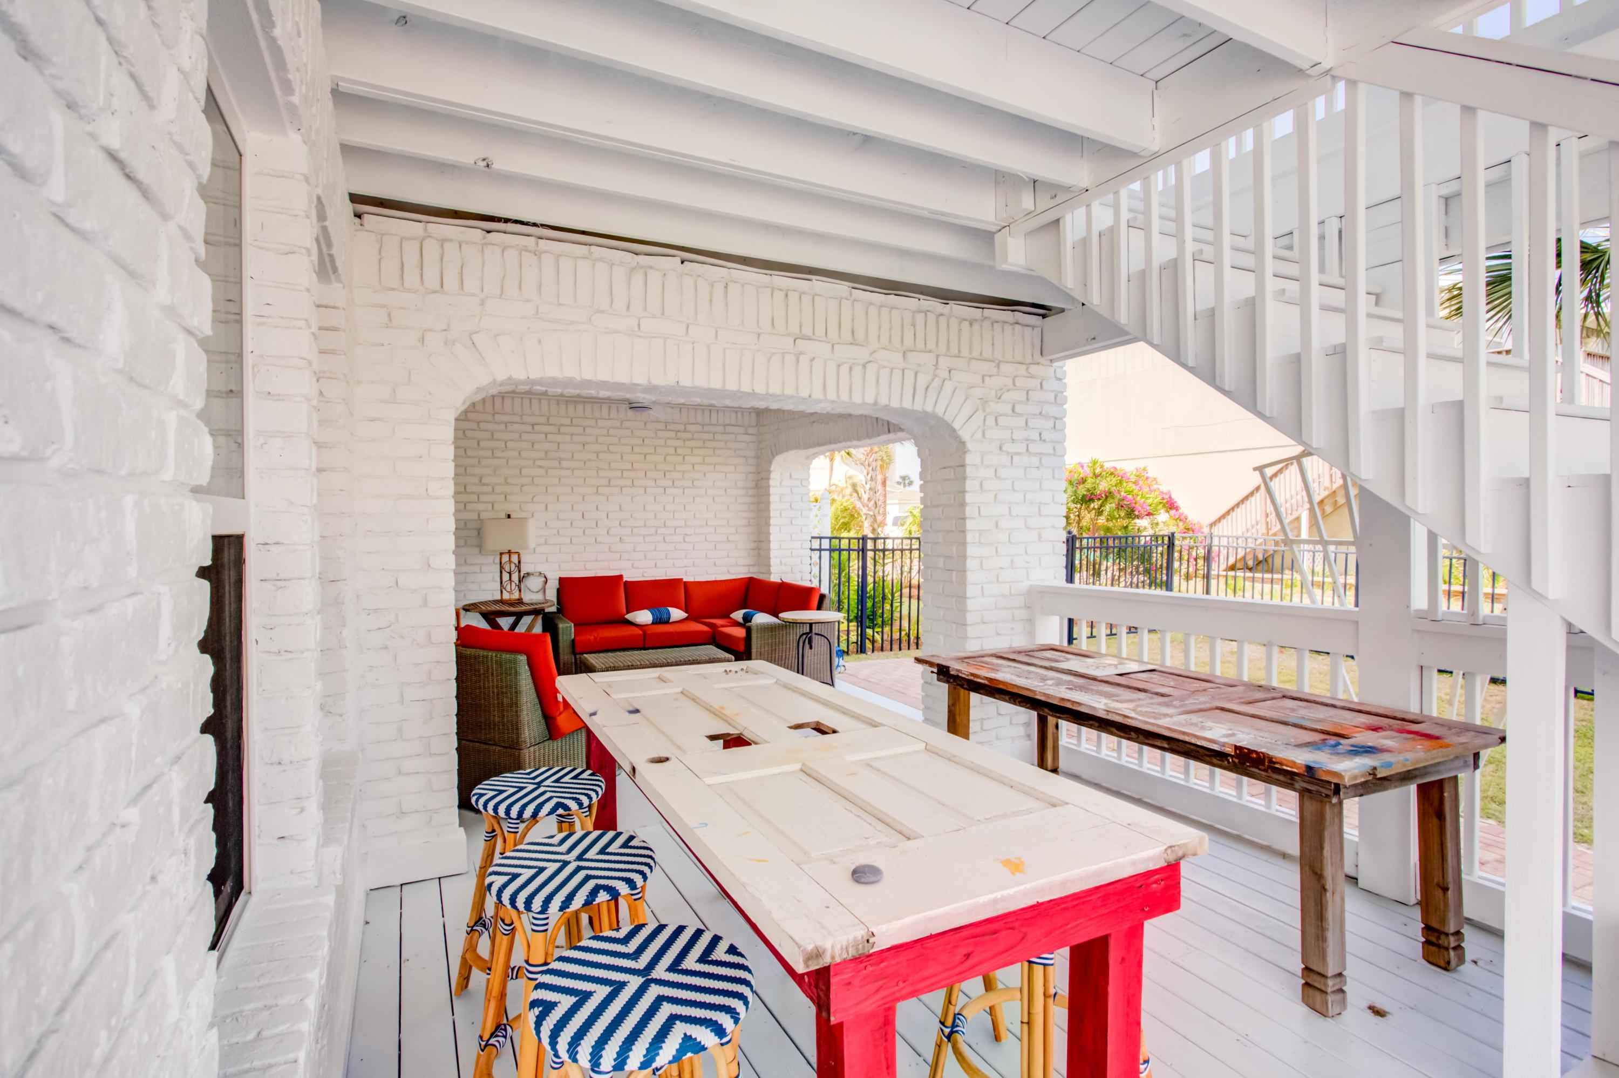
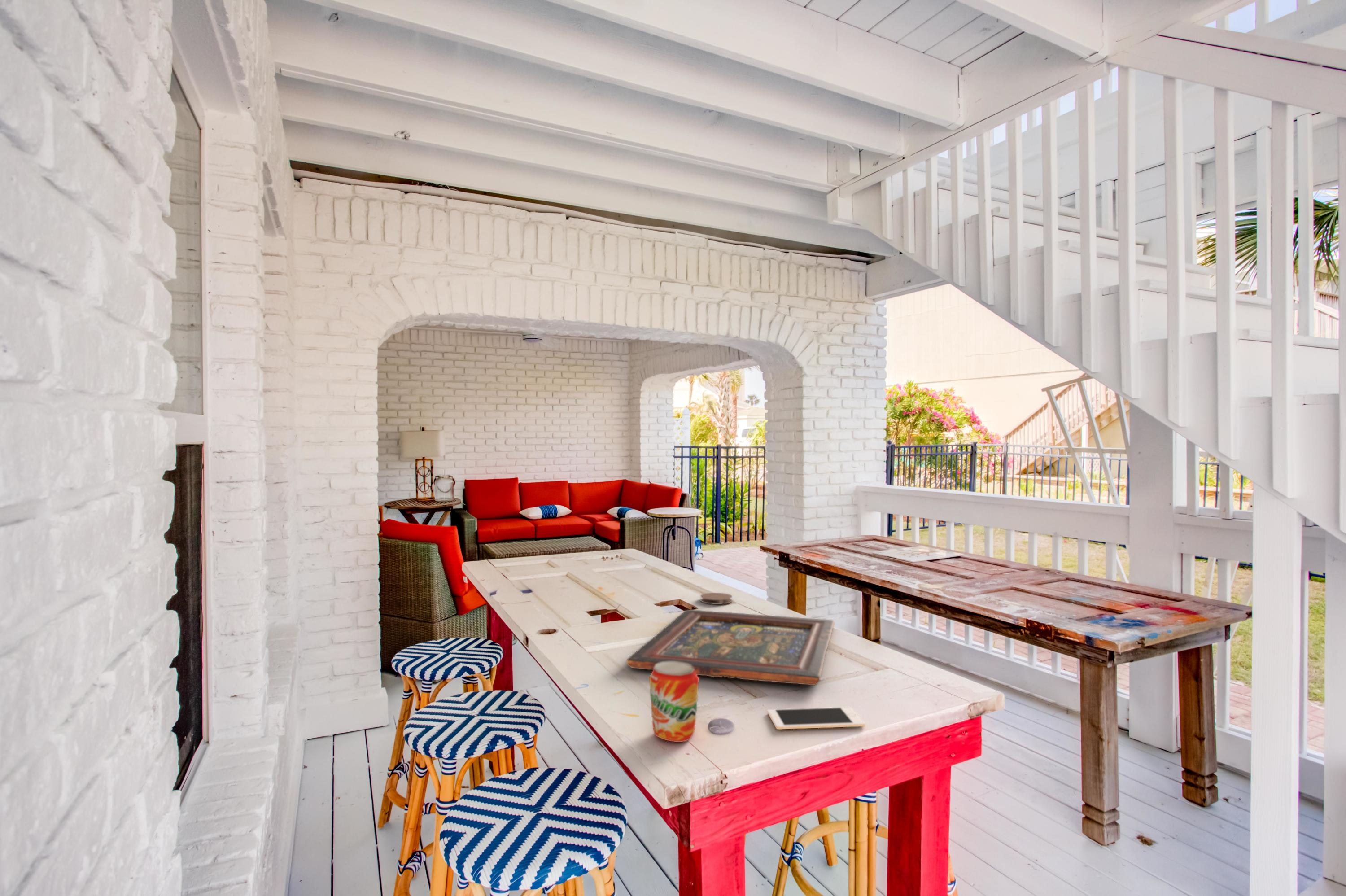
+ beverage can [648,661,699,743]
+ religious icon [626,609,835,686]
+ cell phone [767,707,865,730]
+ coaster [700,592,733,605]
